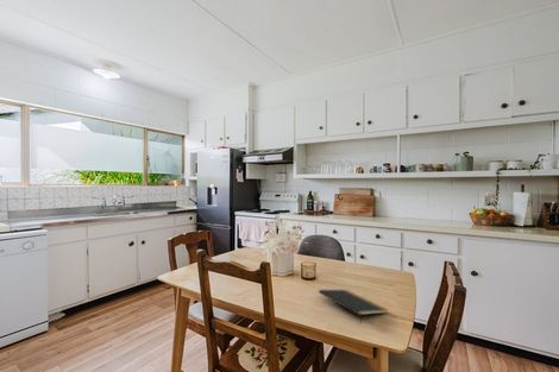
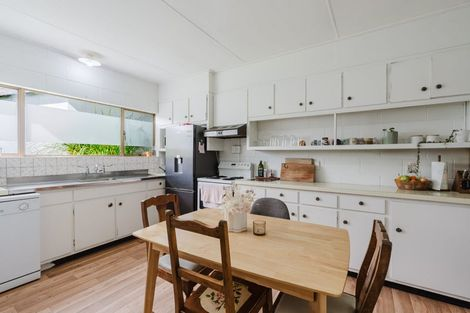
- notepad [318,289,389,326]
